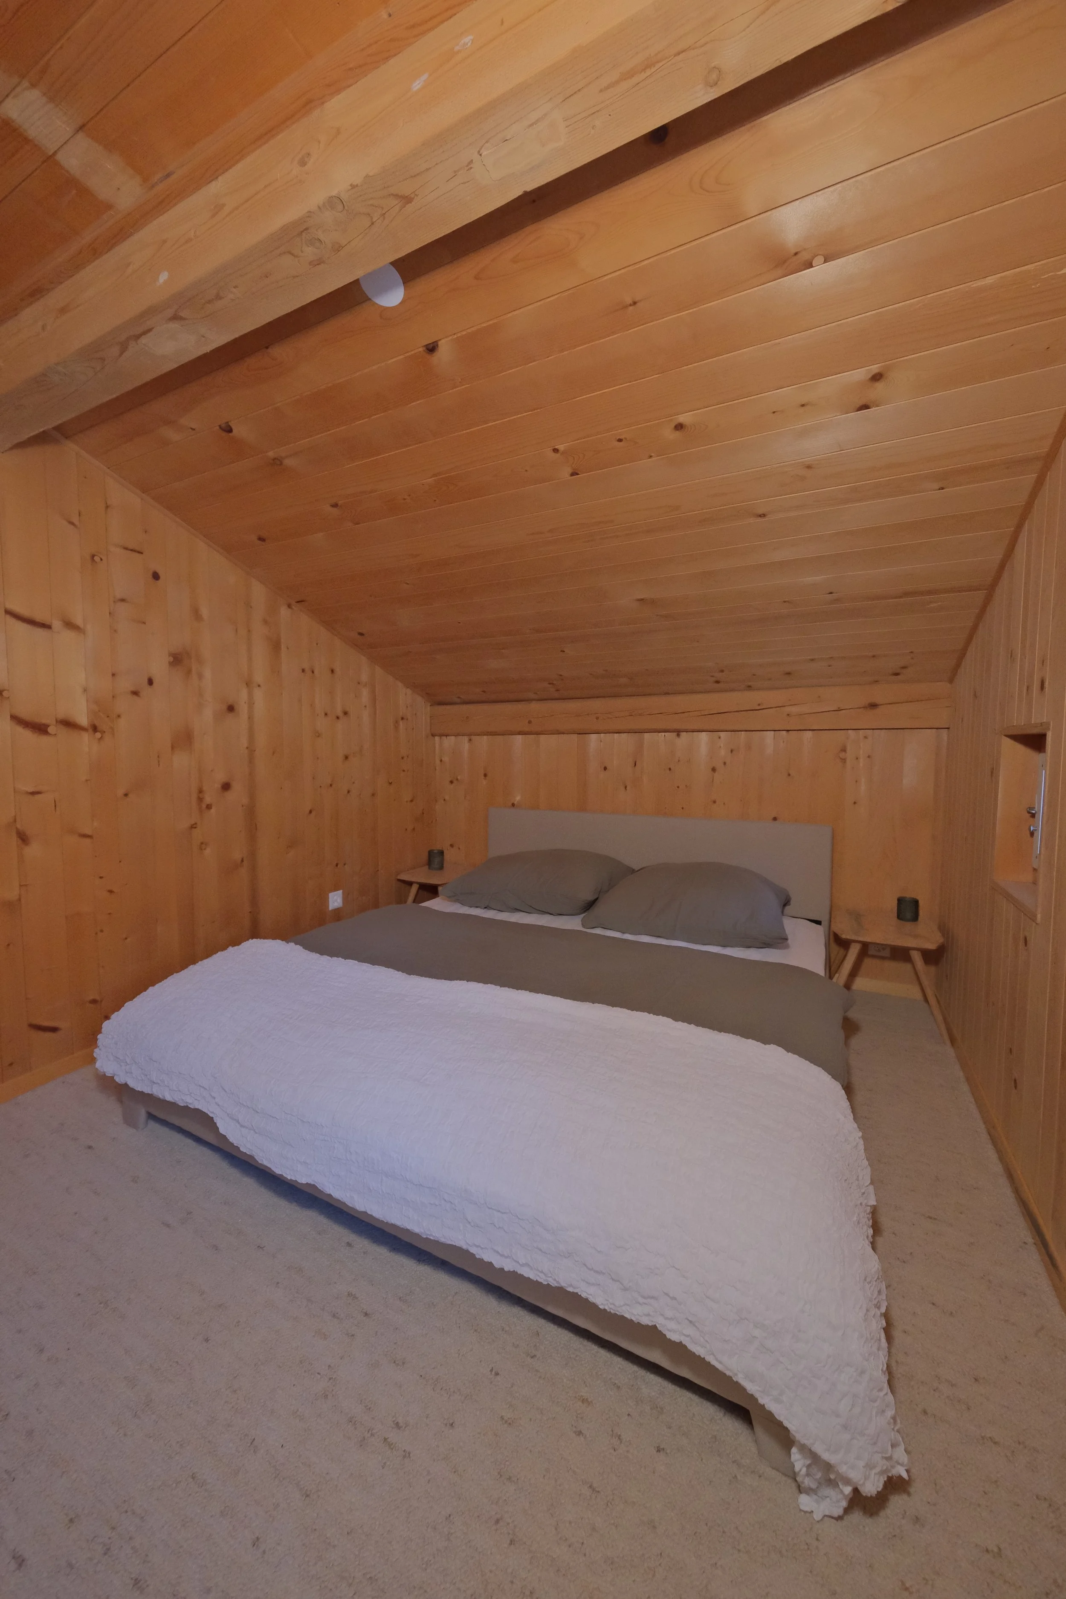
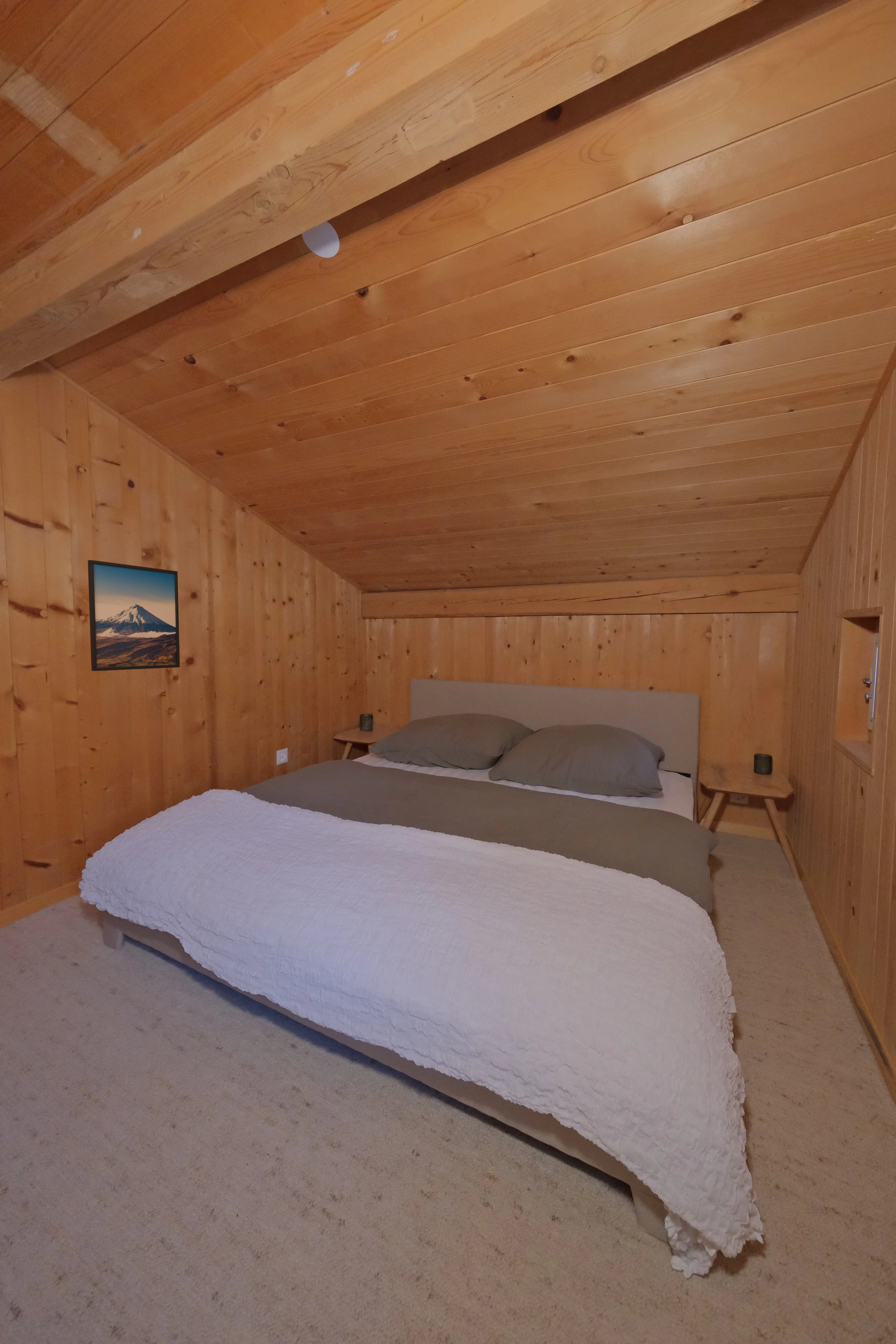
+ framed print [87,559,180,671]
